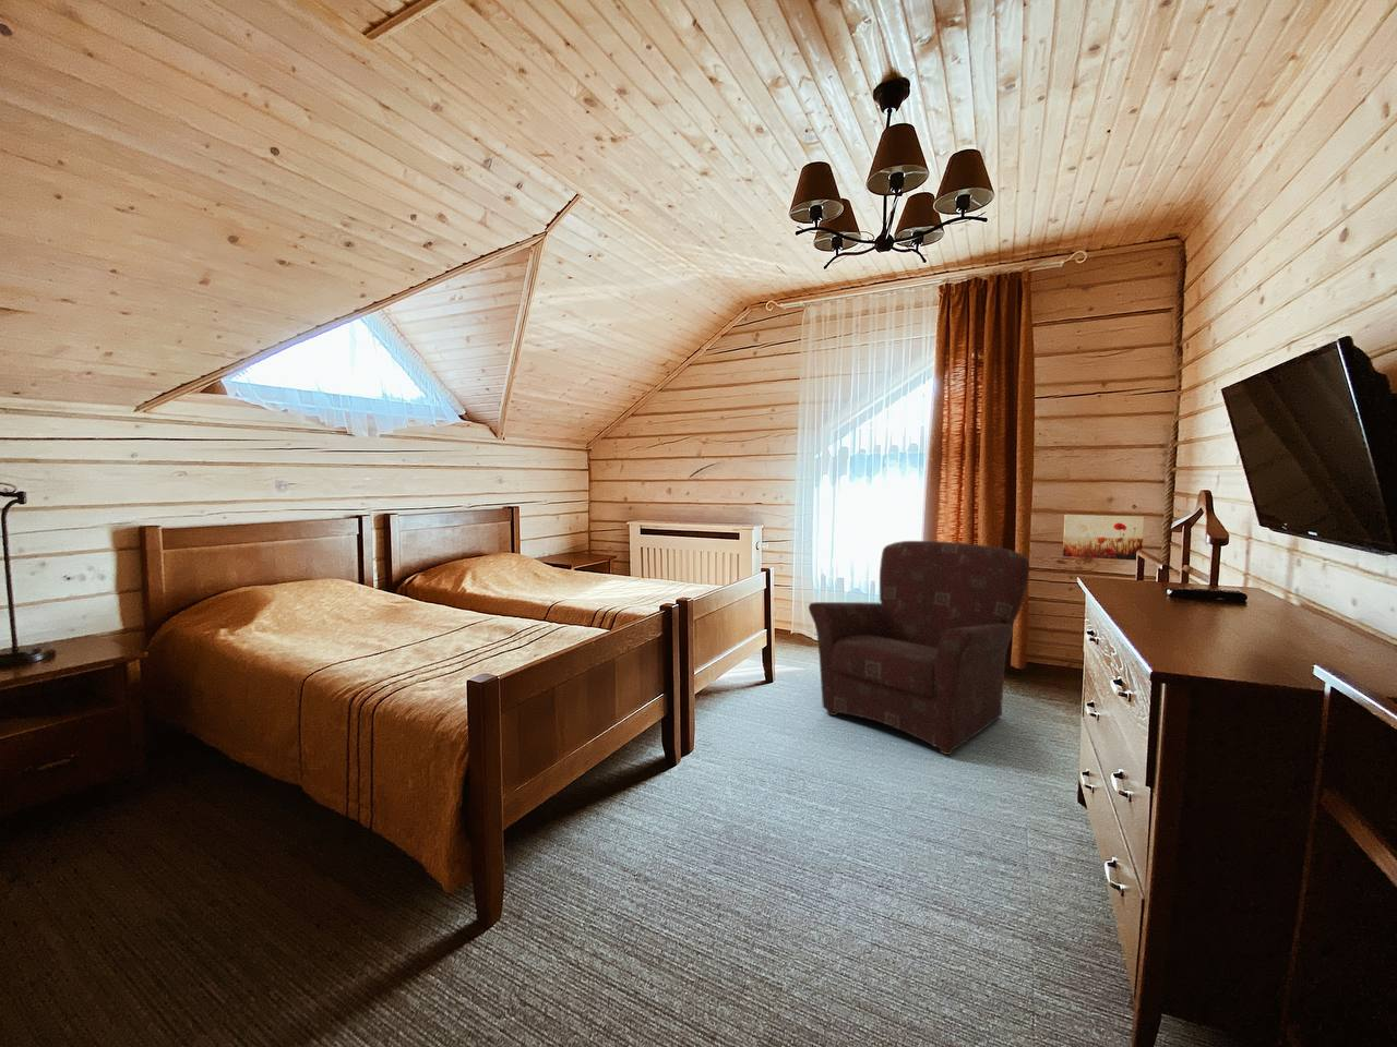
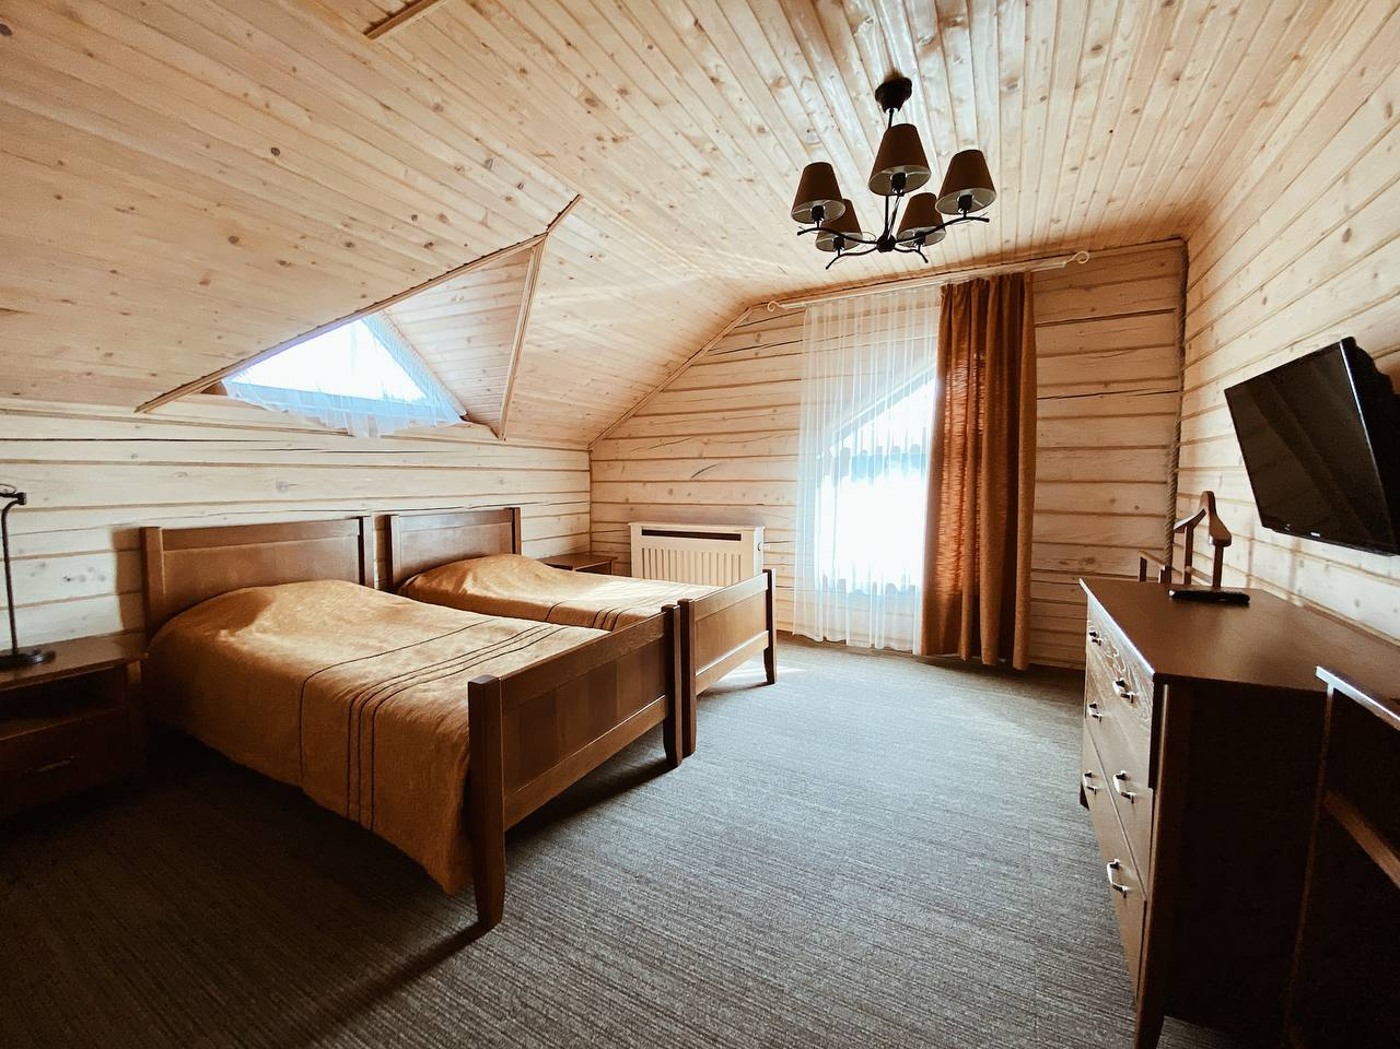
- armchair [807,540,1031,756]
- wall art [1062,514,1145,562]
